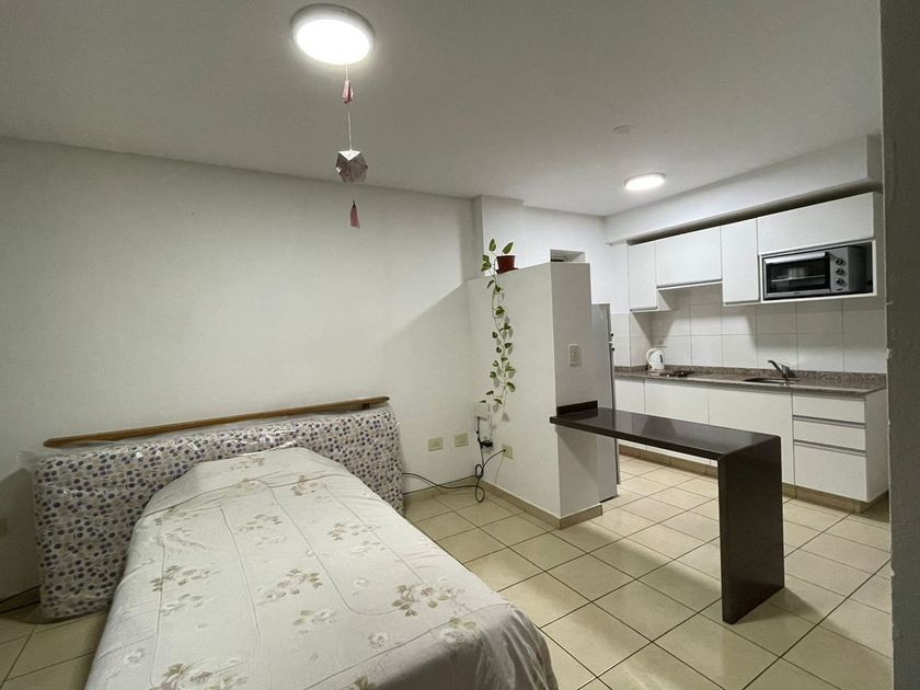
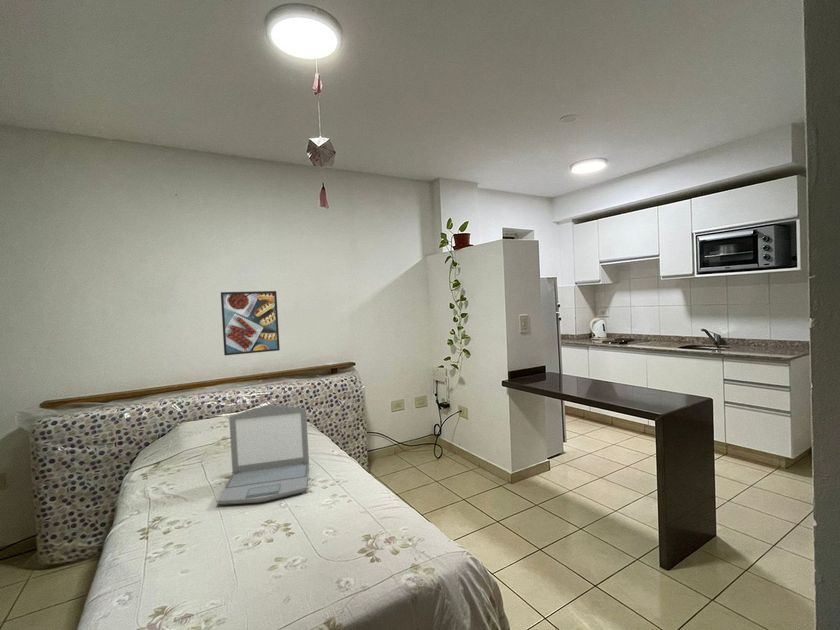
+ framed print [220,290,281,356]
+ laptop [216,404,310,506]
